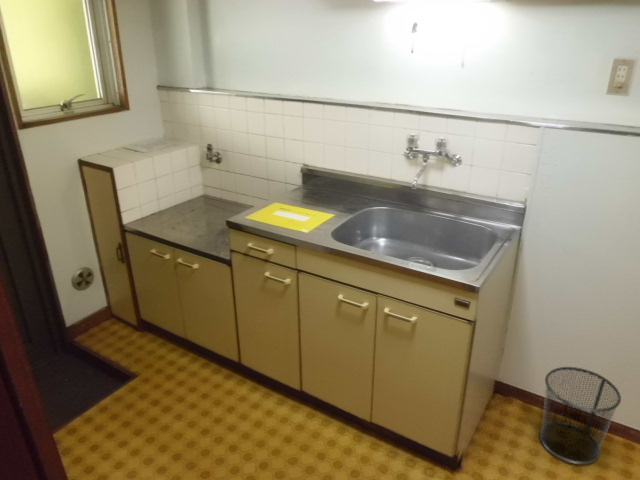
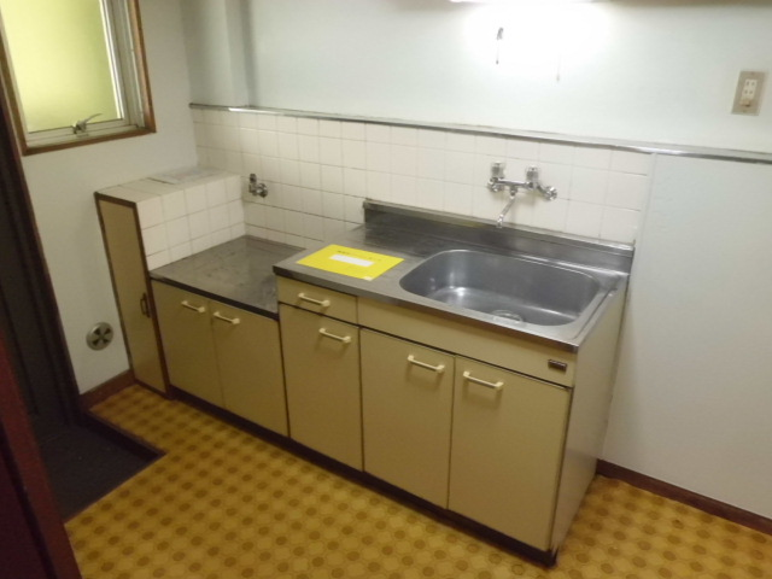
- waste bin [539,366,622,465]
